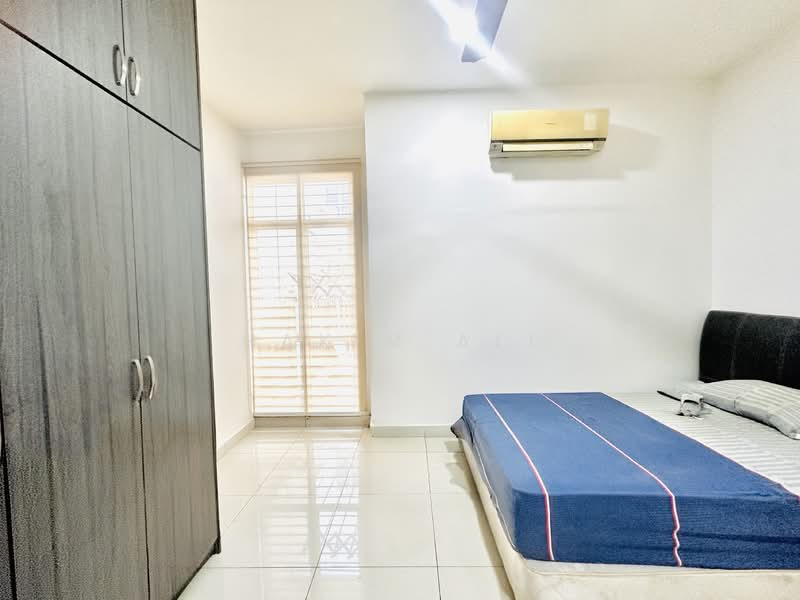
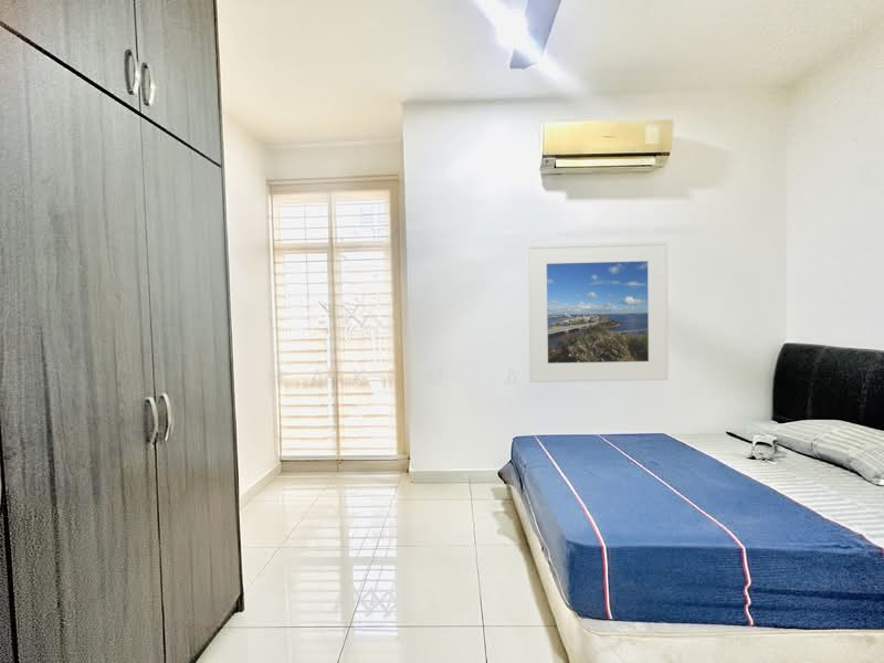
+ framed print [526,240,670,383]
